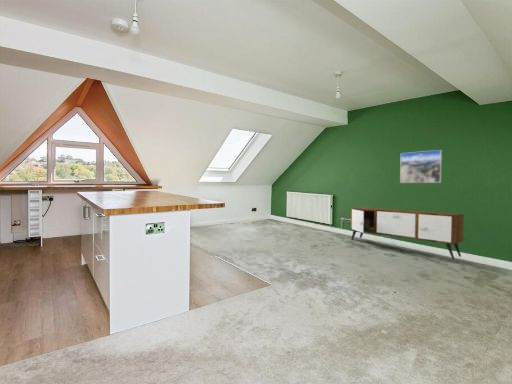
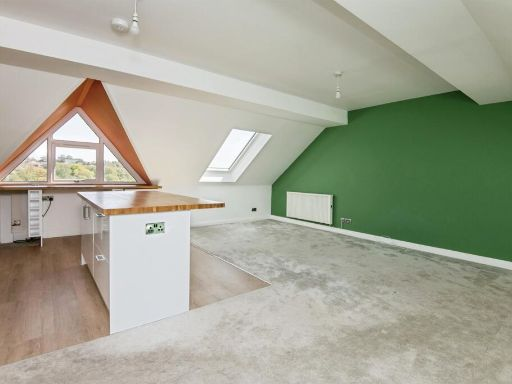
- media console [350,206,464,260]
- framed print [399,149,443,184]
